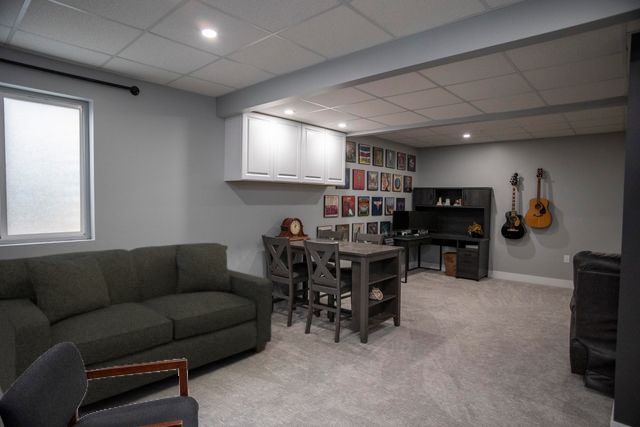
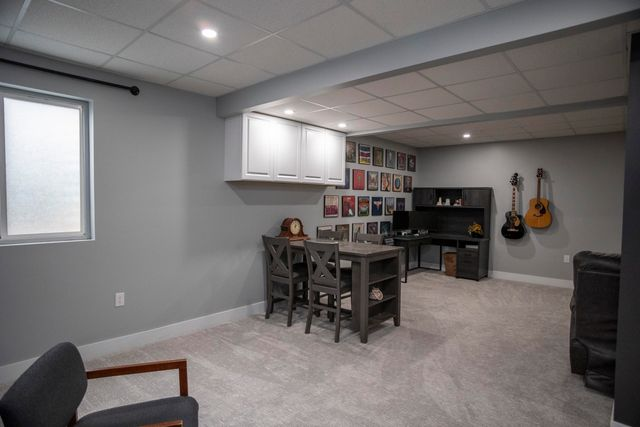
- sofa [0,242,273,408]
